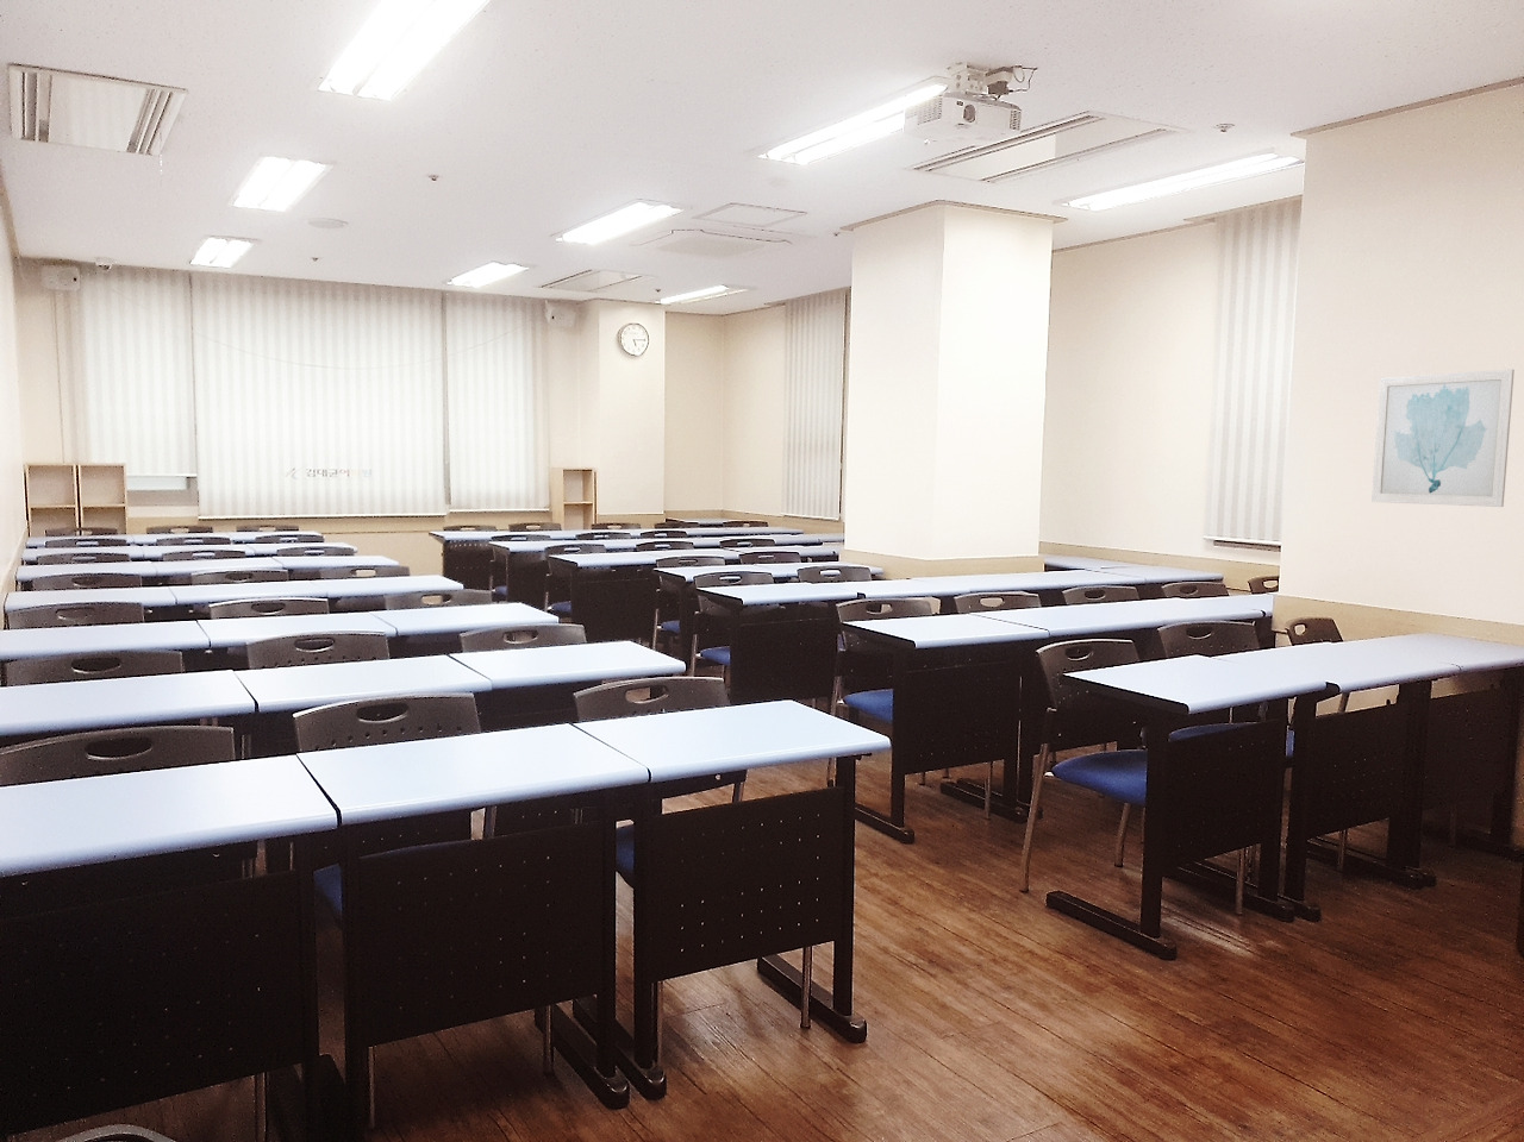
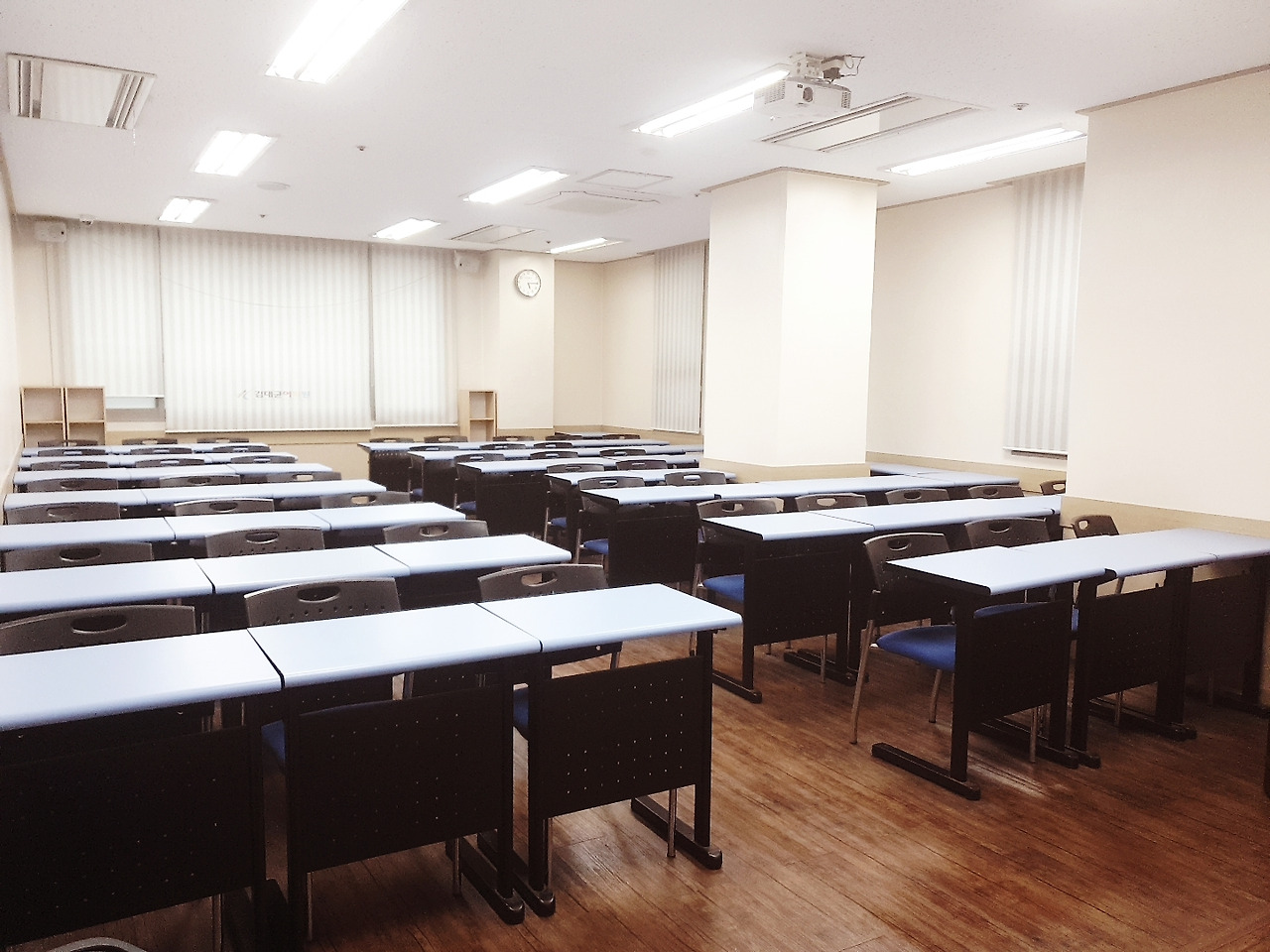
- wall art [1370,368,1516,507]
